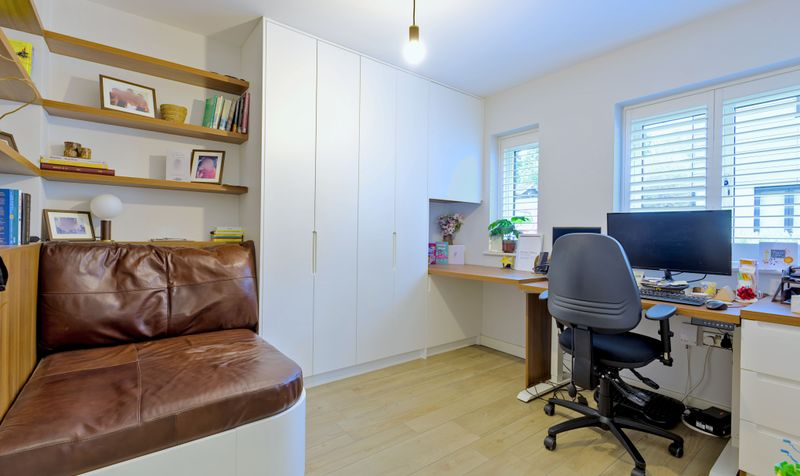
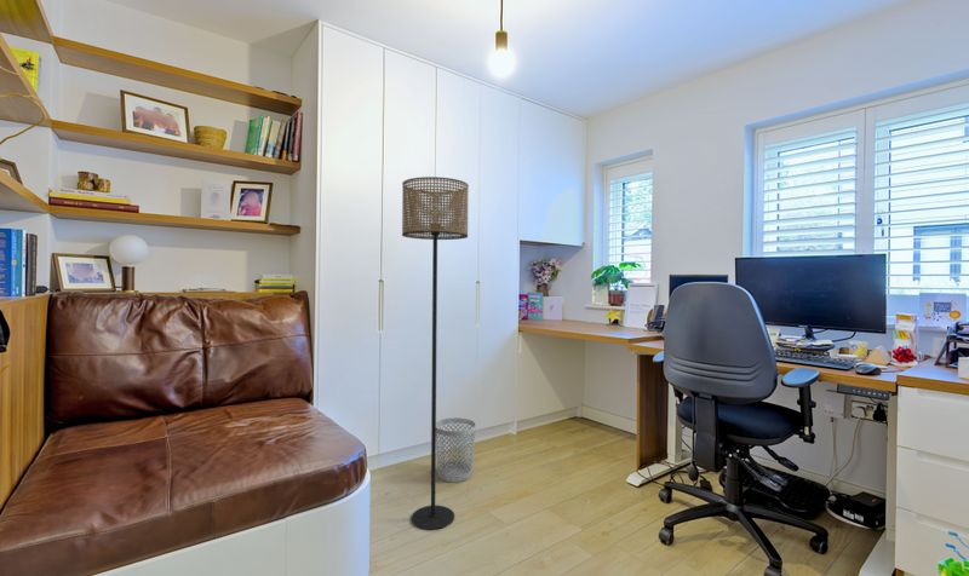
+ floor lamp [401,175,470,531]
+ wastebasket [436,416,477,484]
